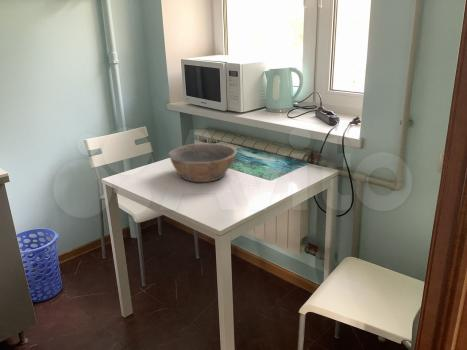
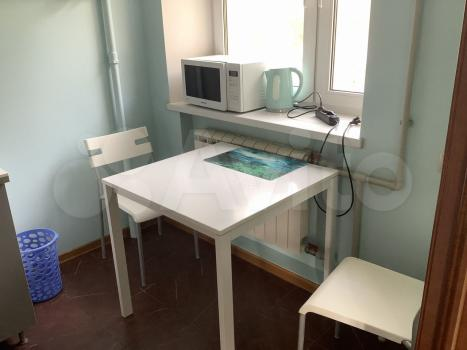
- bowl [167,142,238,183]
